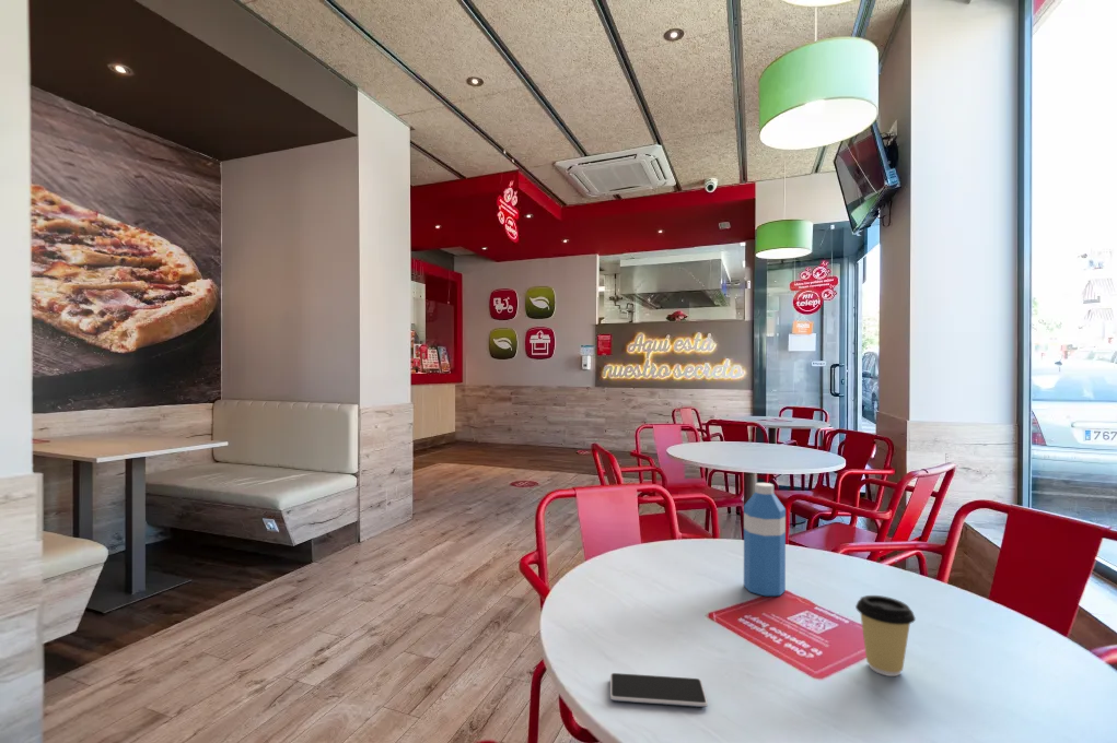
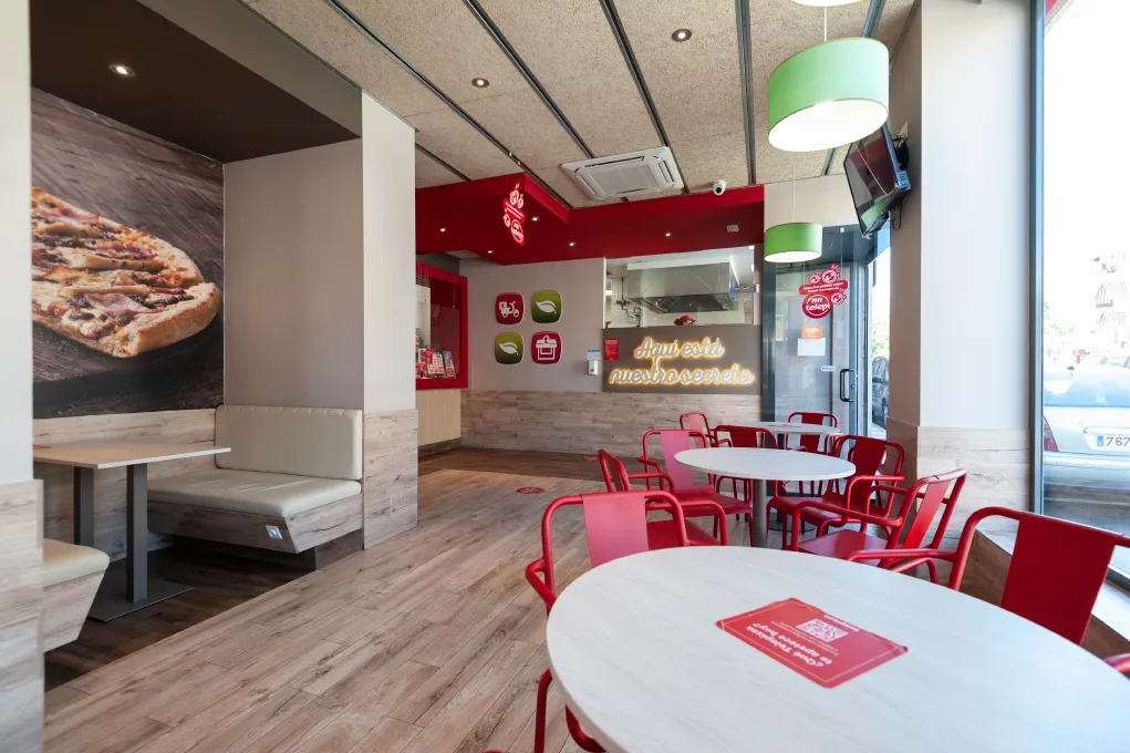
- water bottle [743,482,787,597]
- smartphone [609,672,709,708]
- coffee cup [854,594,917,677]
